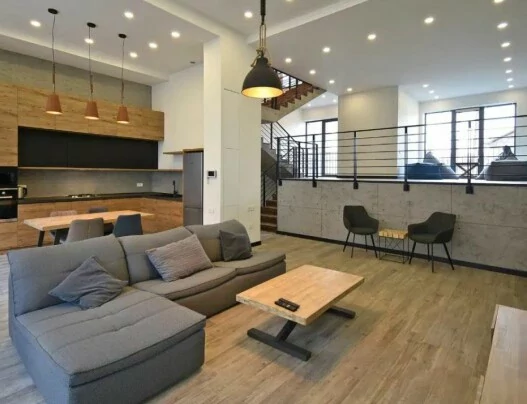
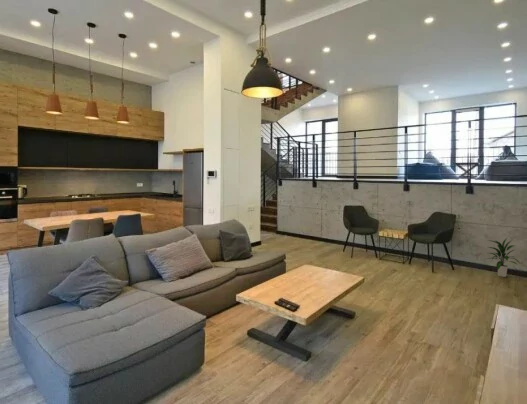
+ indoor plant [486,237,520,278]
